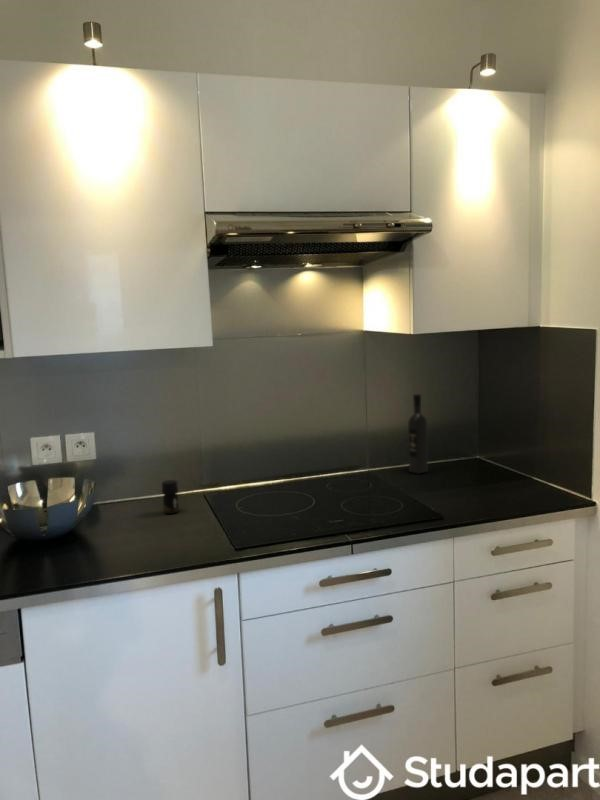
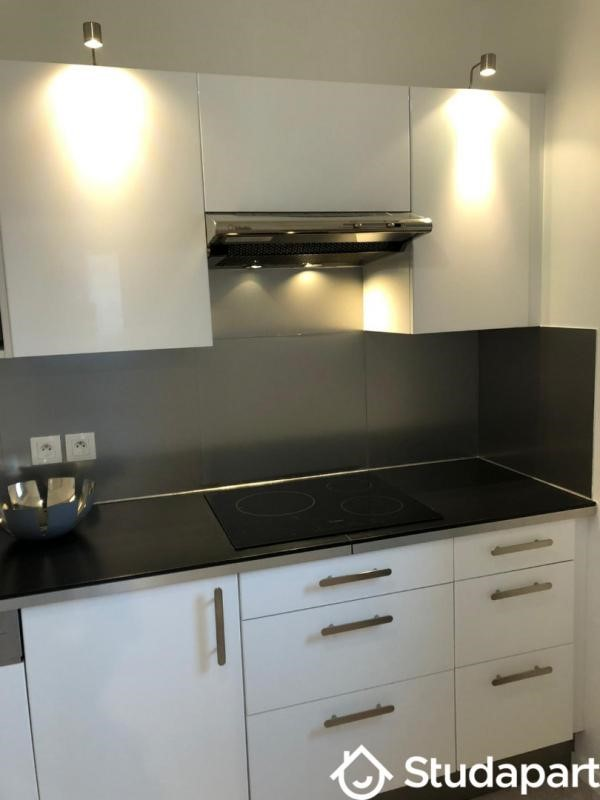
- jar [161,479,180,515]
- wine bottle [407,393,429,475]
